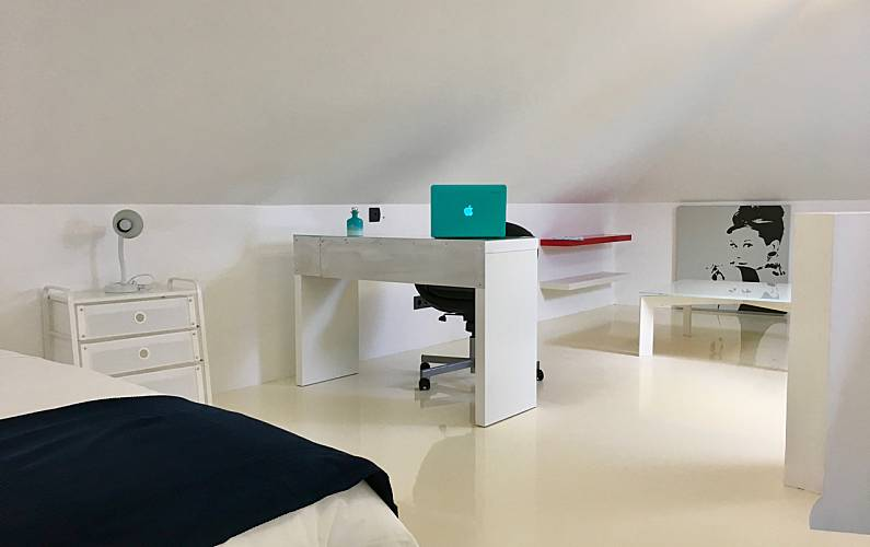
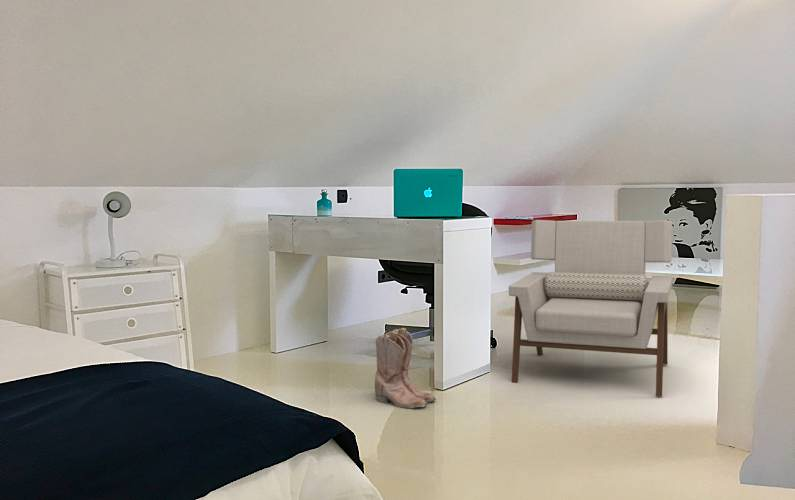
+ armchair [508,219,673,397]
+ boots [374,327,437,409]
